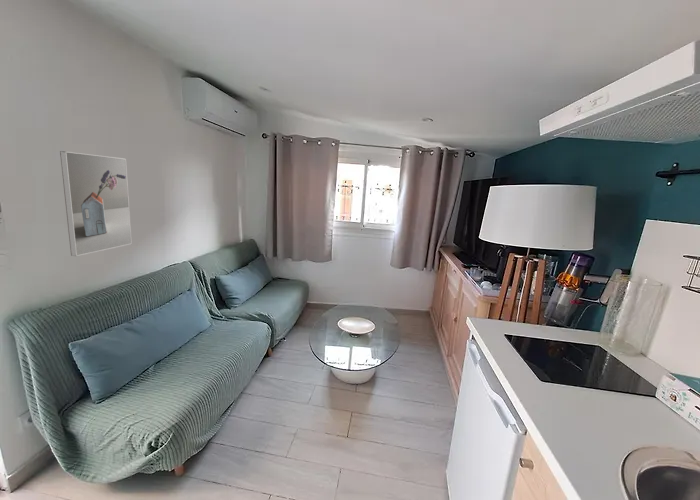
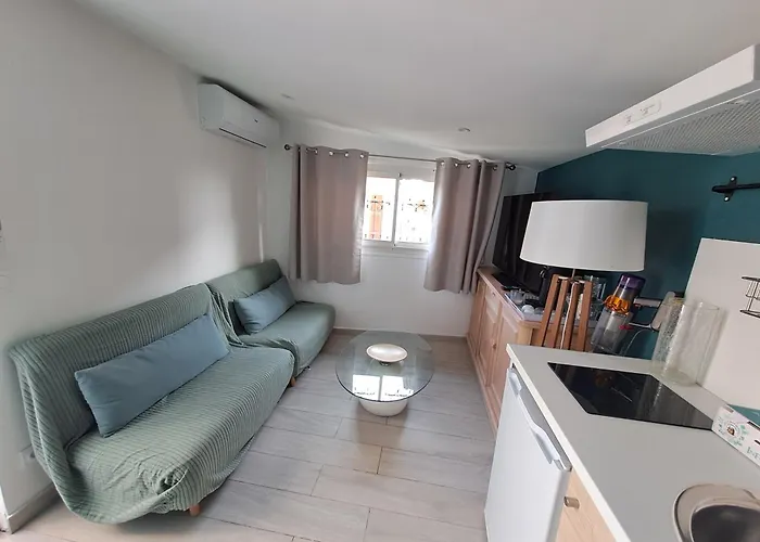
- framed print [59,150,133,257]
